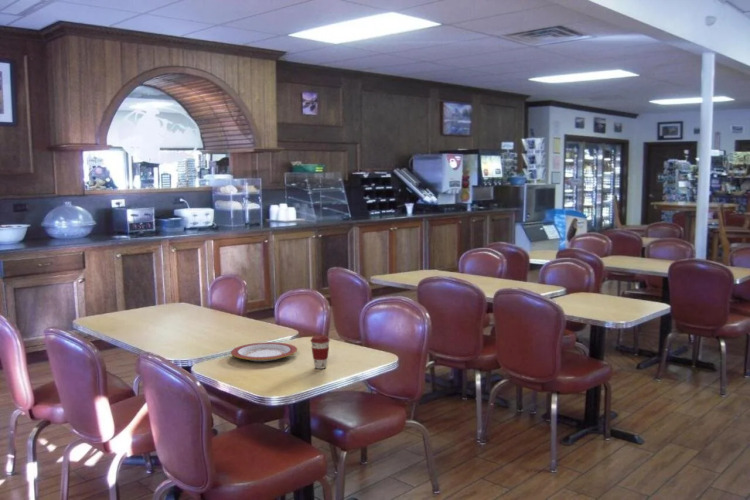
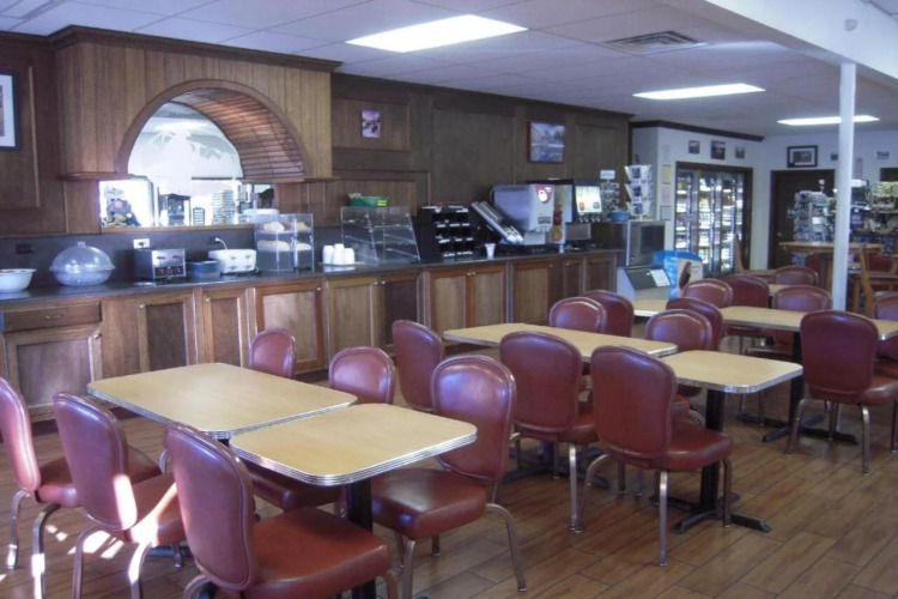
- coffee cup [309,334,331,370]
- plate [230,341,298,362]
